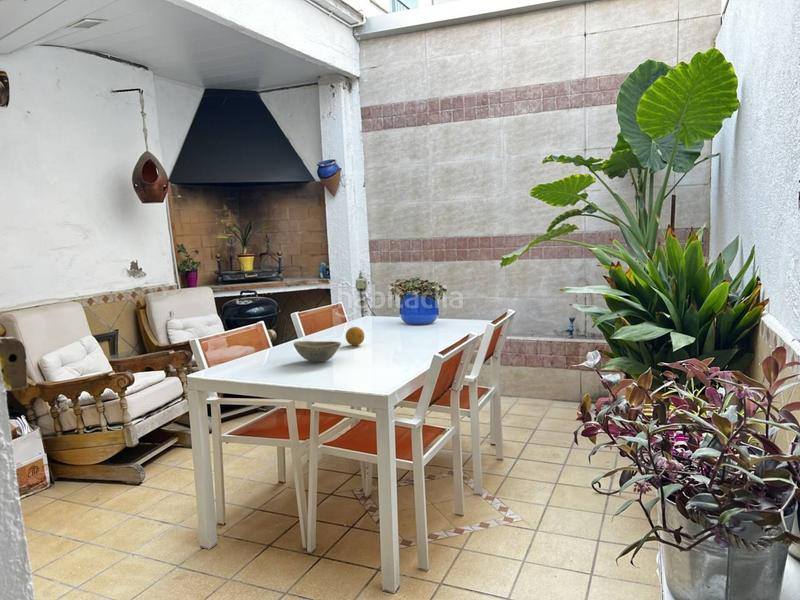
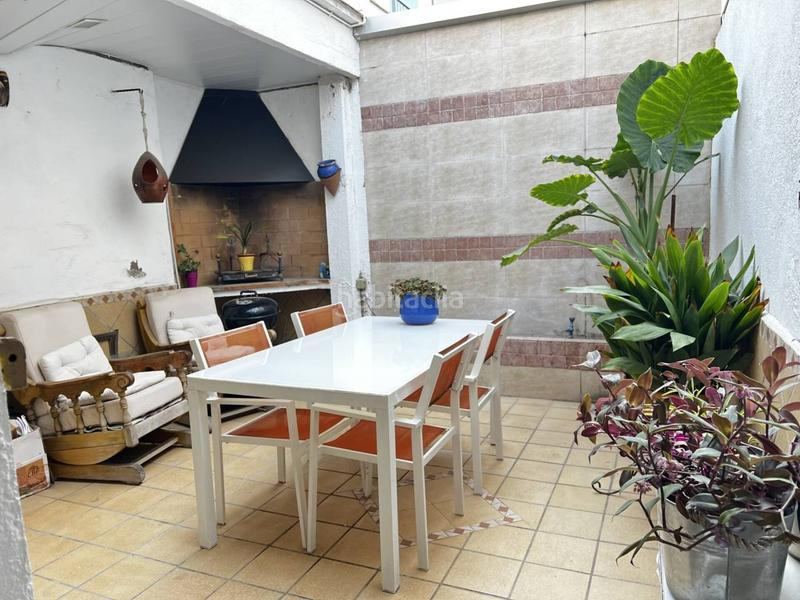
- fruit [345,326,365,347]
- bowl [293,340,342,363]
